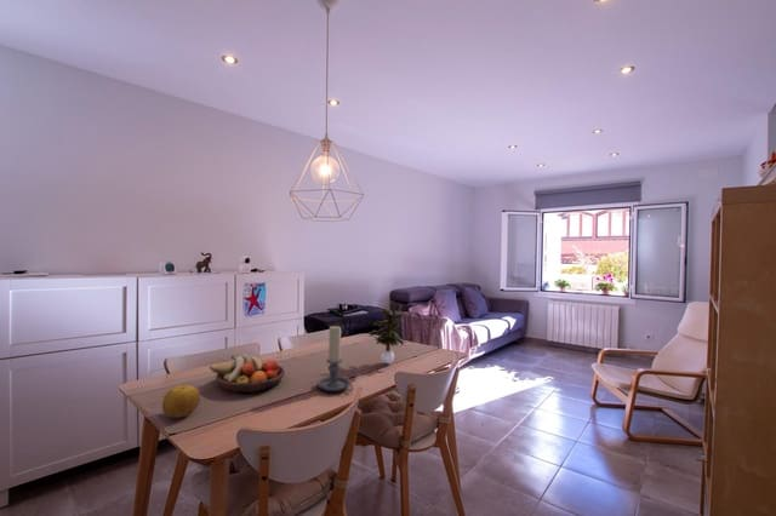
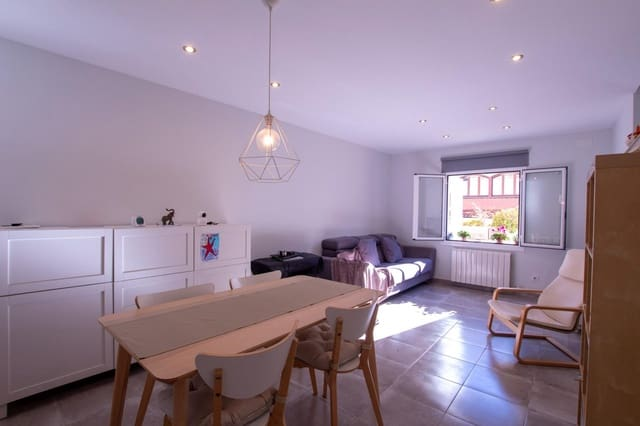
- potted plant [367,299,409,365]
- fruit [161,384,201,419]
- candle holder [316,325,354,392]
- fruit bowl [209,352,285,394]
